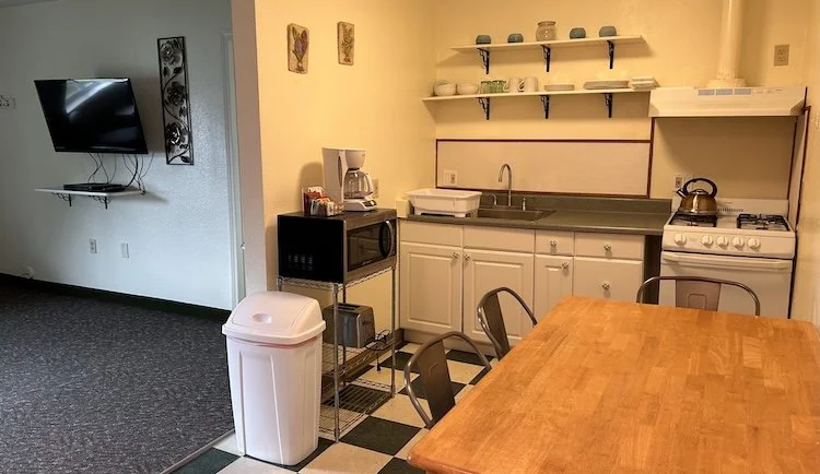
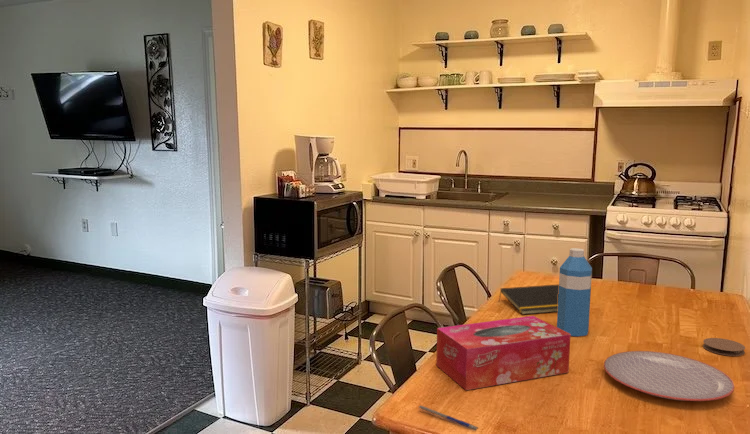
+ coaster [702,337,746,357]
+ notepad [498,283,559,316]
+ tissue box [435,315,571,391]
+ plate [603,350,735,402]
+ pen [418,405,480,432]
+ water bottle [556,247,593,337]
